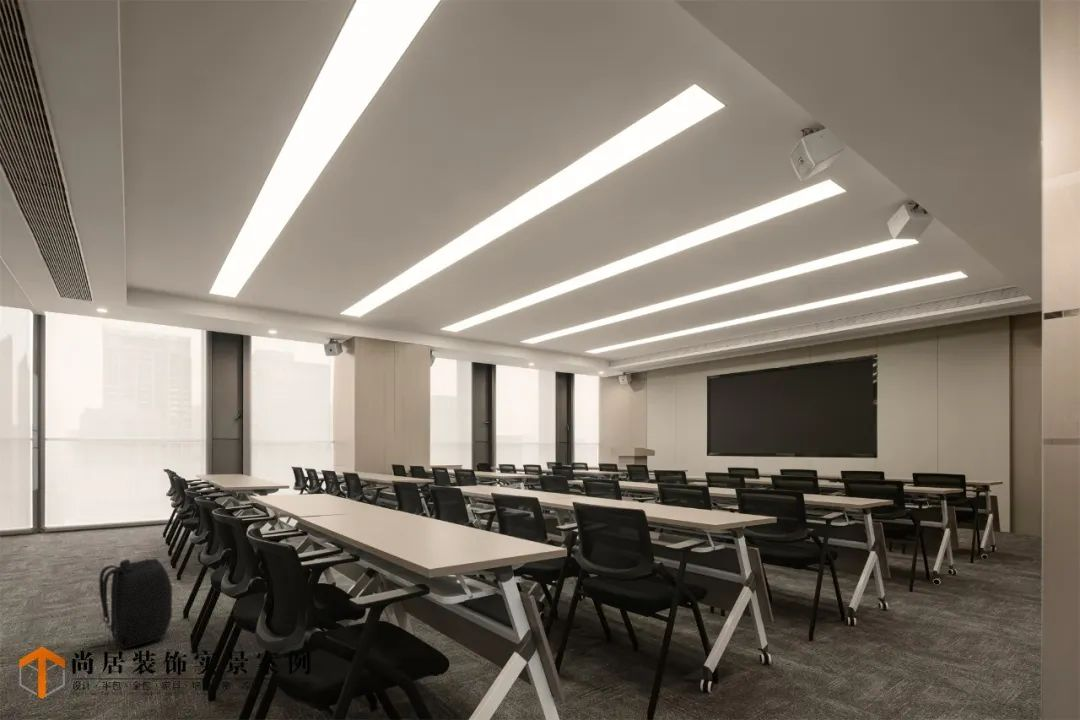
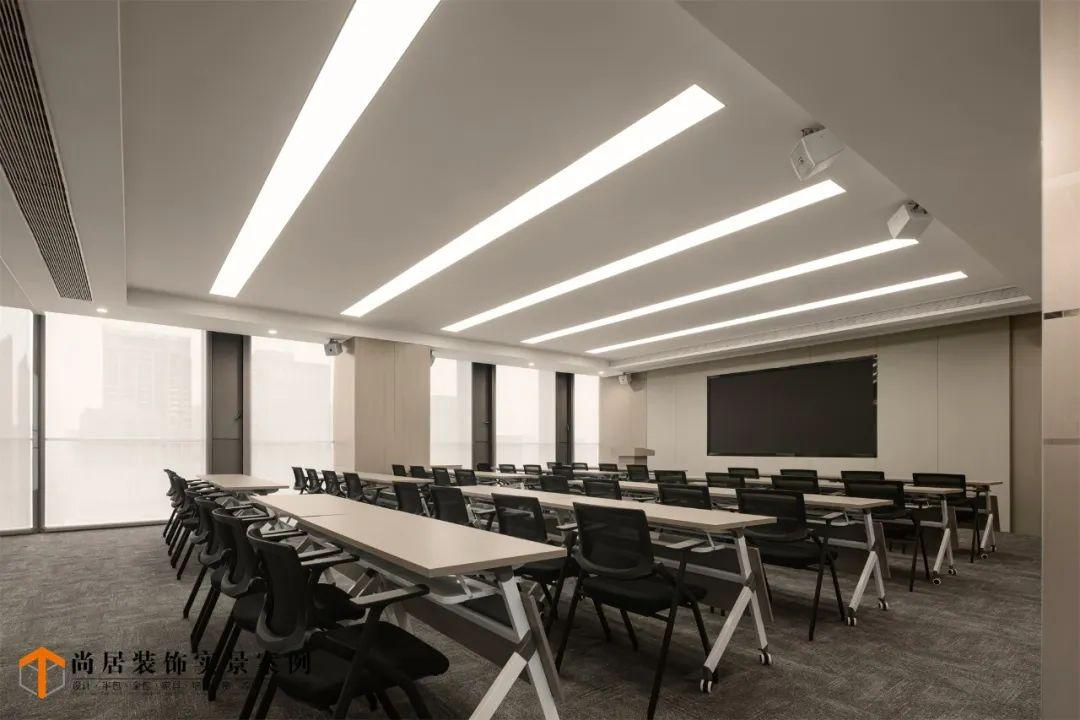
- backpack [88,557,173,651]
